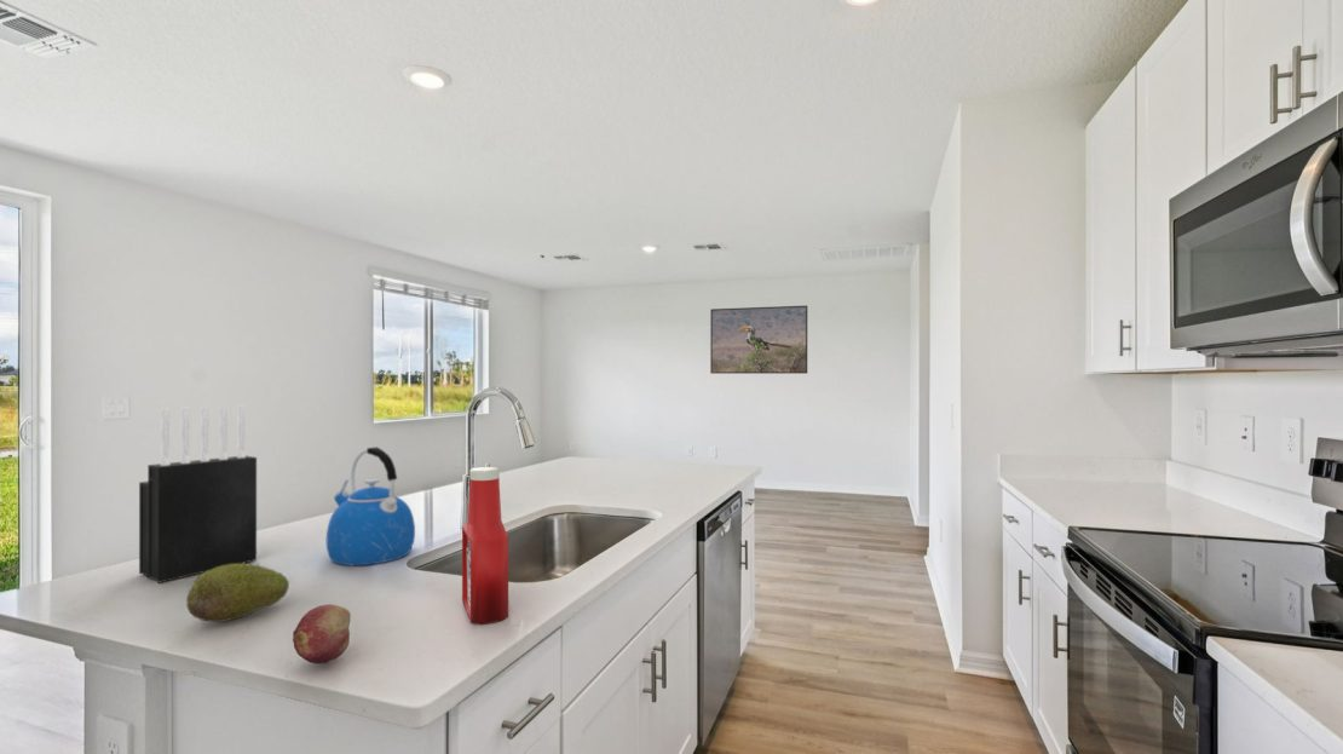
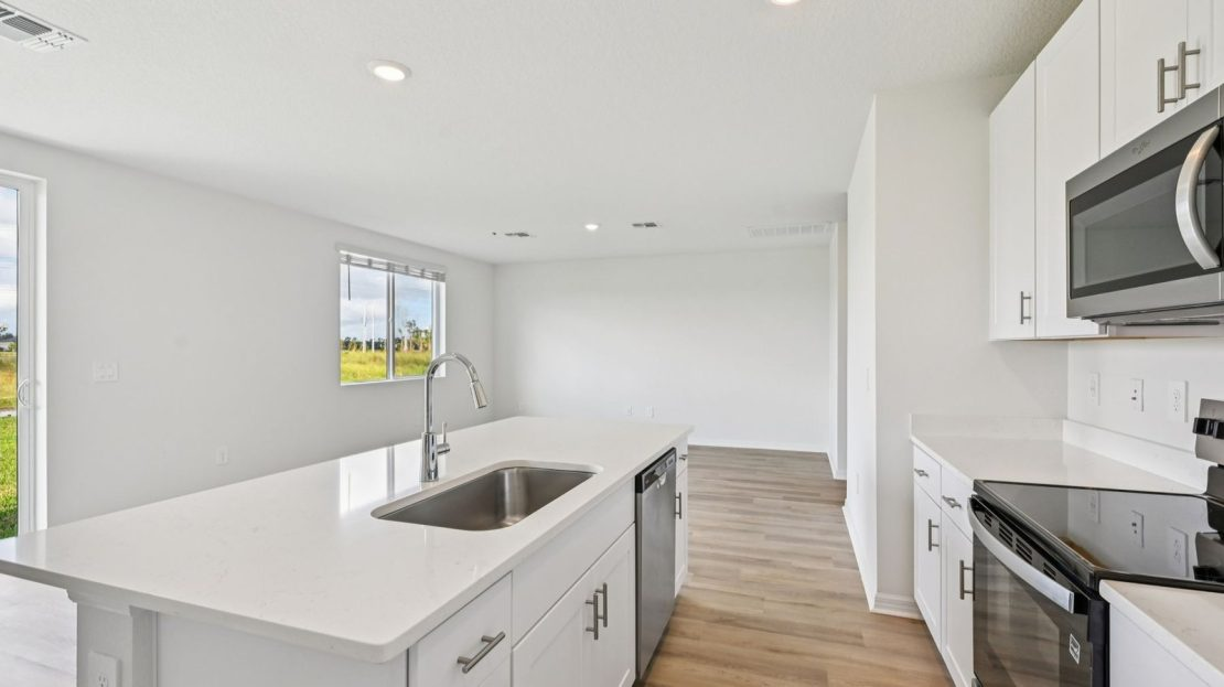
- kettle [325,445,416,566]
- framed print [709,305,808,375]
- fruit [292,603,352,664]
- fruit [185,563,290,623]
- knife block [138,404,258,585]
- soap bottle [461,466,509,626]
